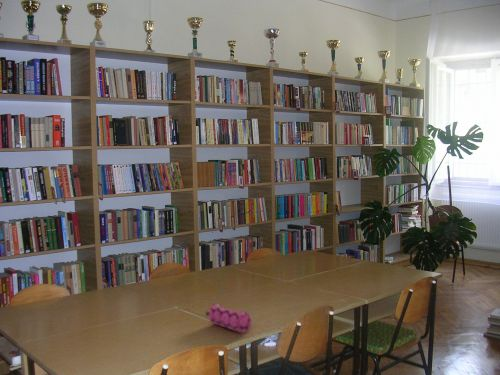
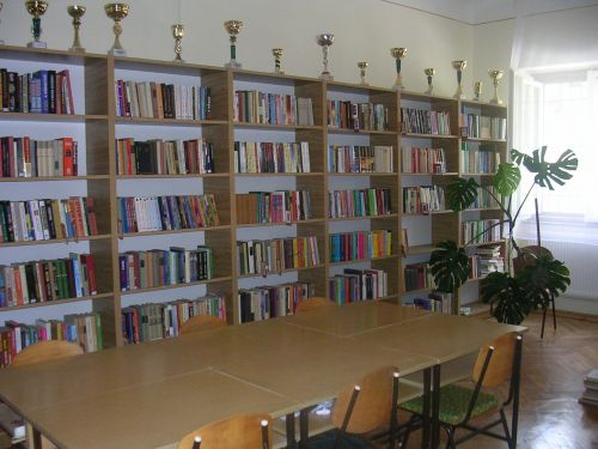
- pencil case [205,301,252,334]
